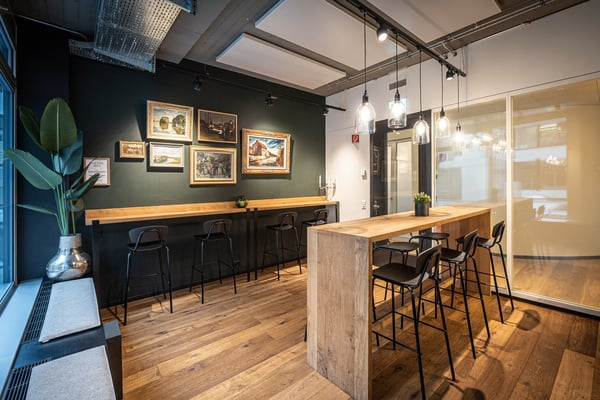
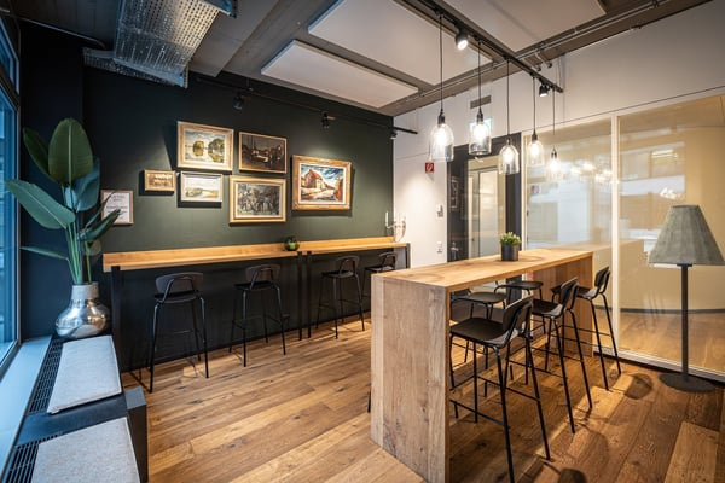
+ floor lamp [646,204,725,395]
